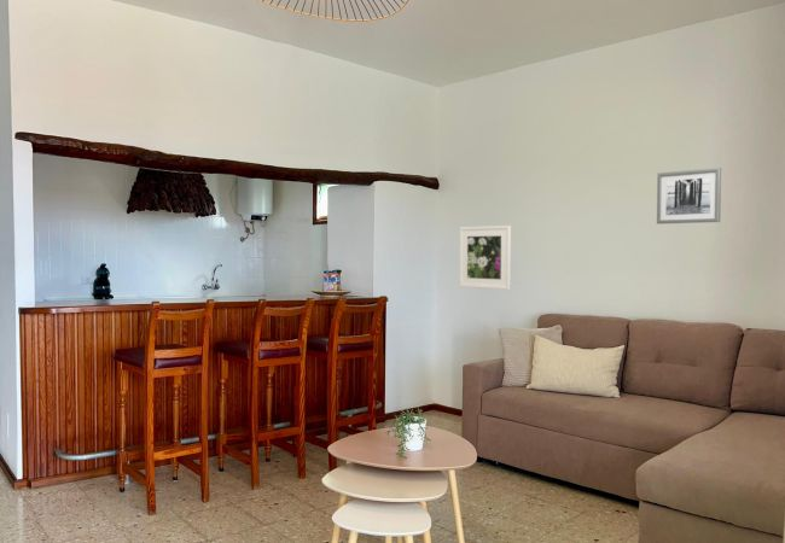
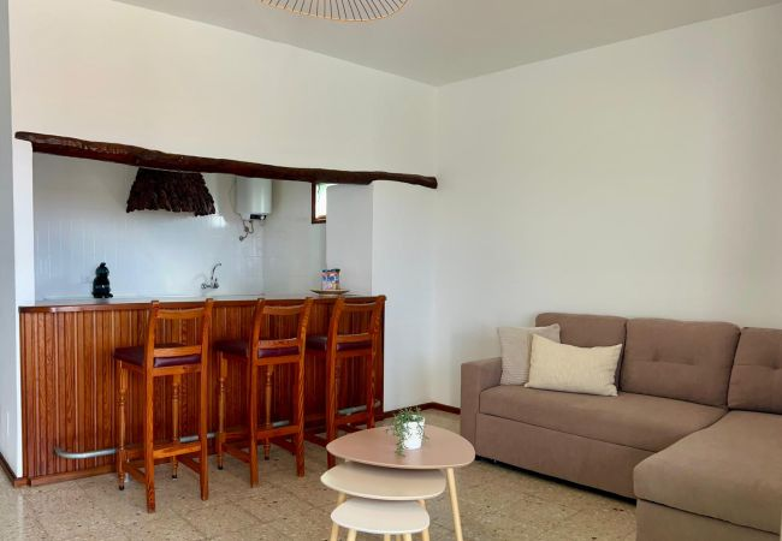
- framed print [459,224,512,291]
- wall art [656,167,722,224]
